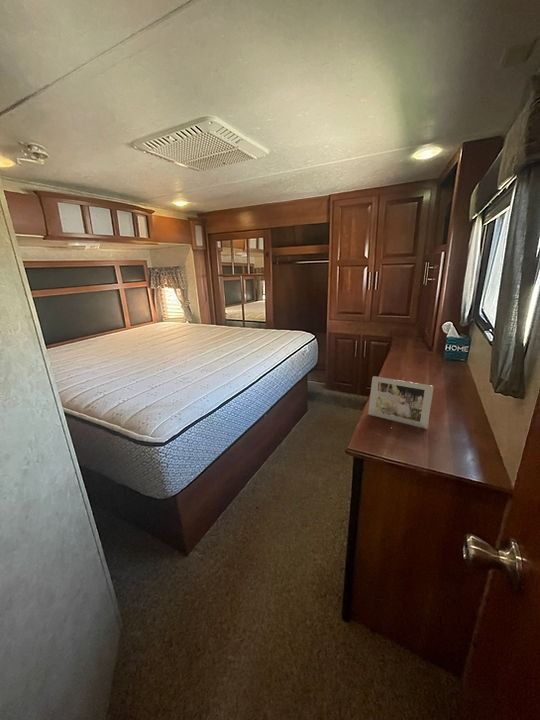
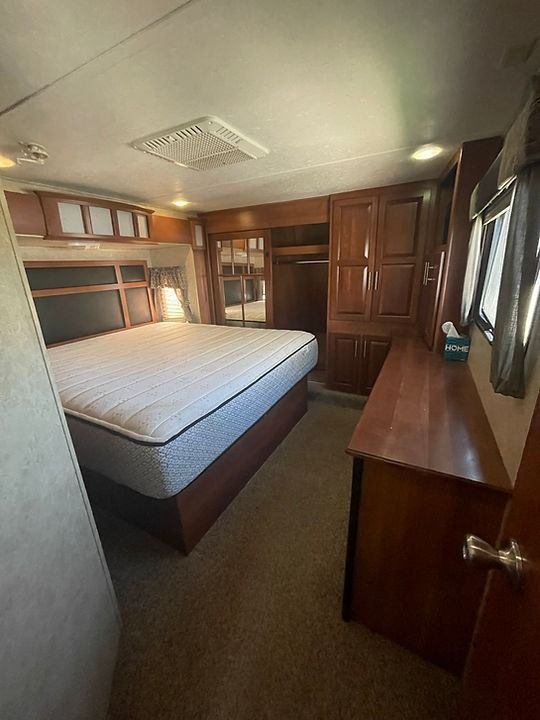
- photo frame [367,375,434,429]
